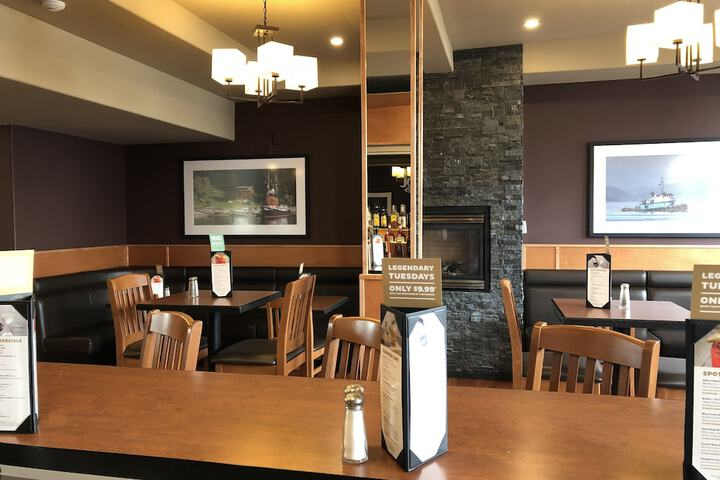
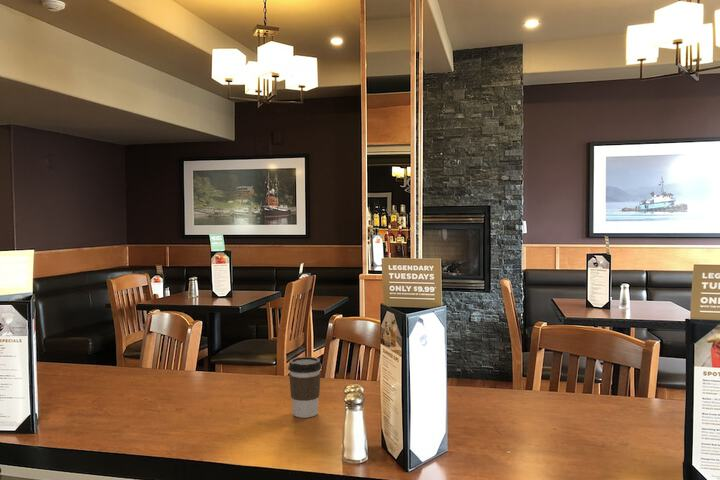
+ coffee cup [287,356,323,419]
